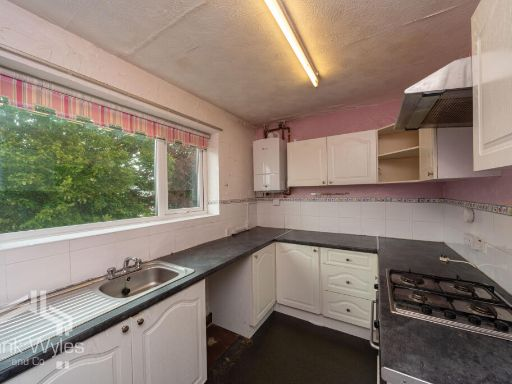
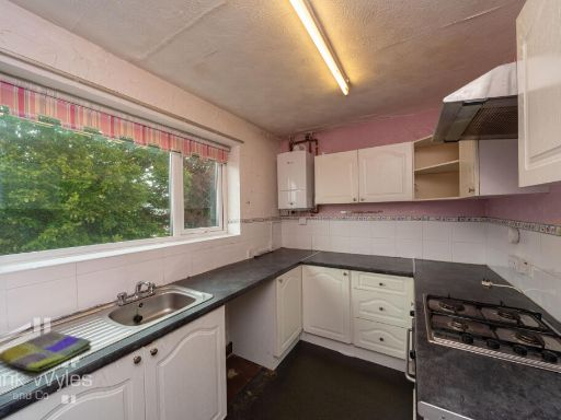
+ dish towel [0,329,93,372]
